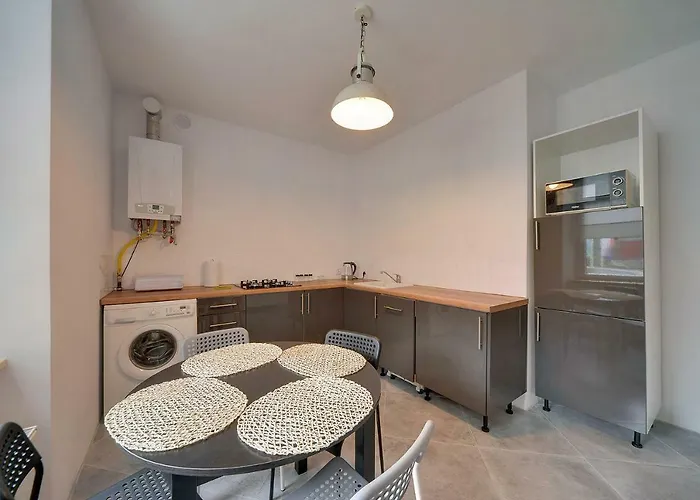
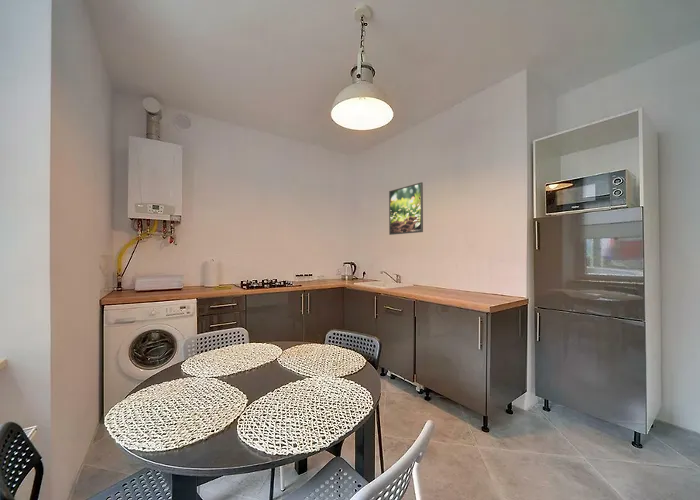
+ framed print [388,181,424,236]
